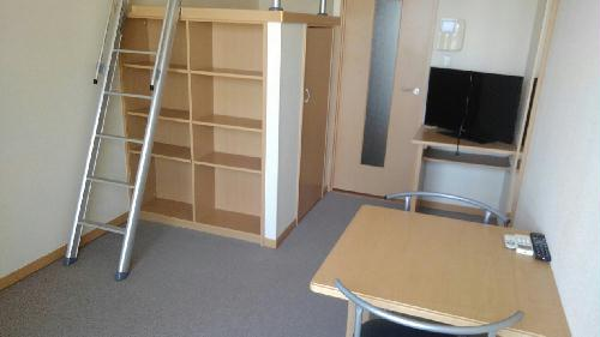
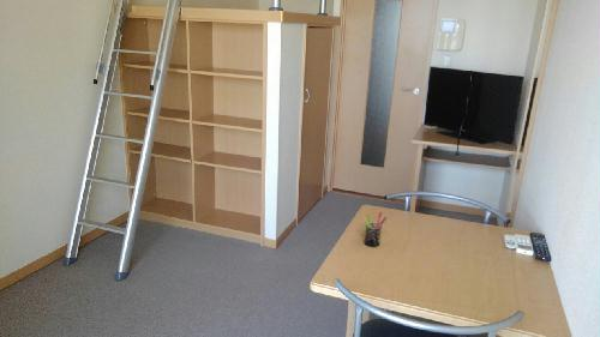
+ pen holder [364,211,388,248]
